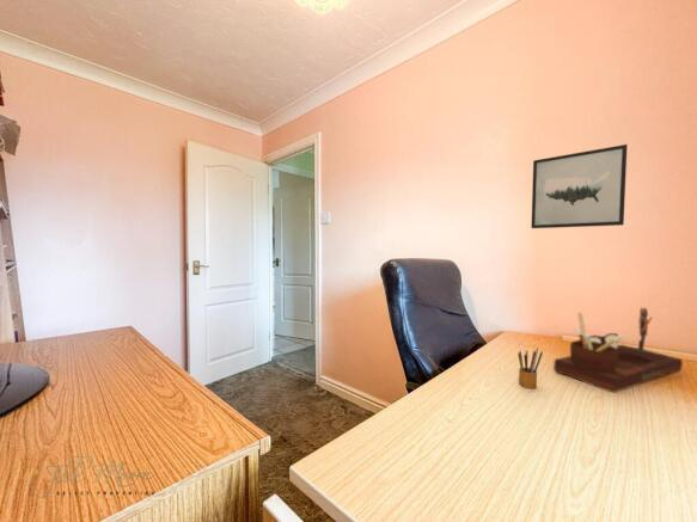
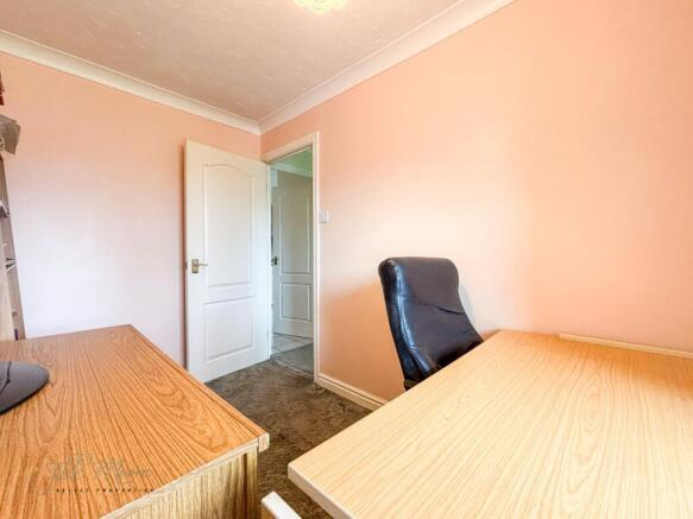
- pencil box [516,346,544,389]
- wall art [530,143,629,229]
- desk organizer [552,307,684,394]
